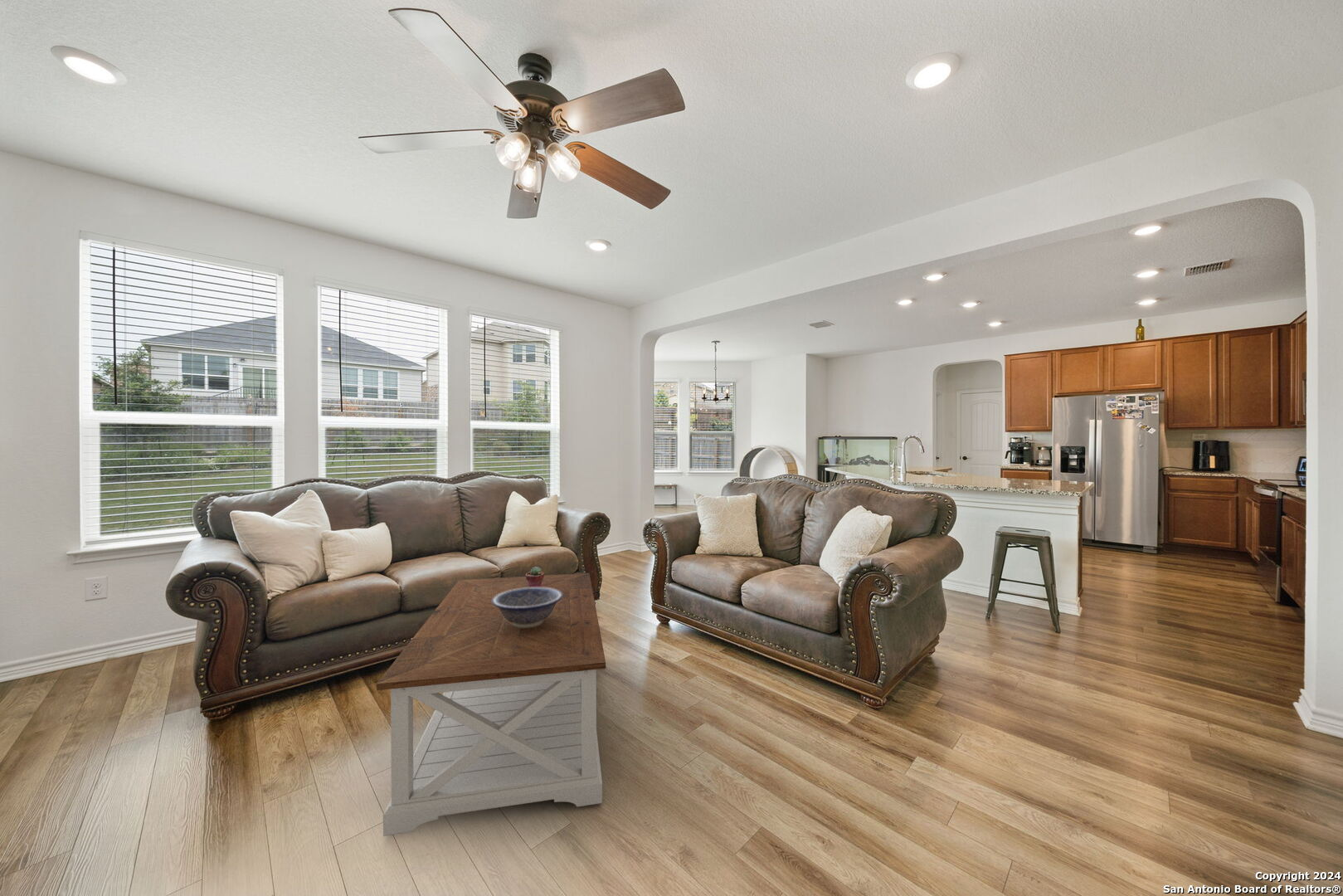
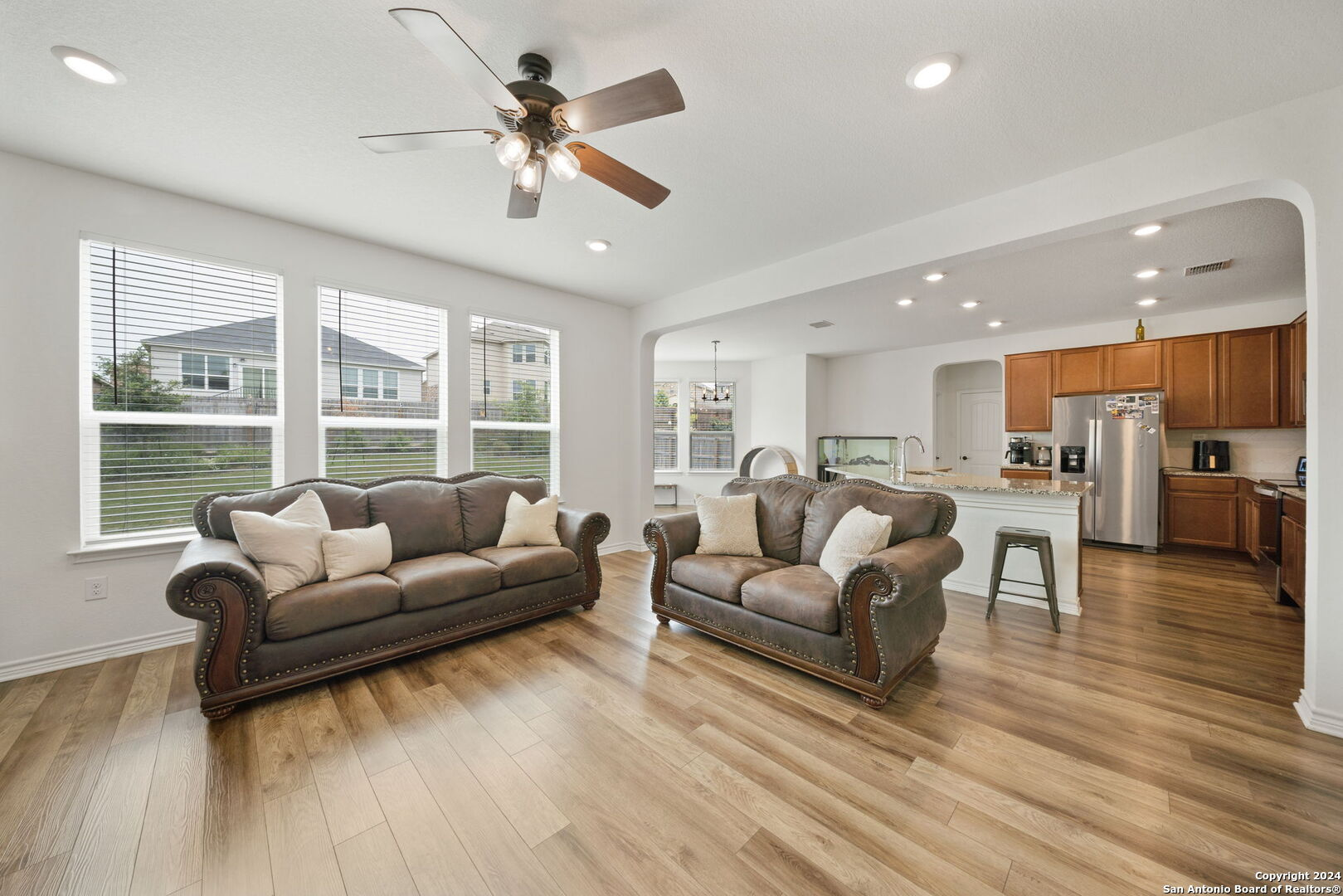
- potted succulent [525,566,545,587]
- coffee table [376,572,606,837]
- decorative bowl [492,587,562,628]
